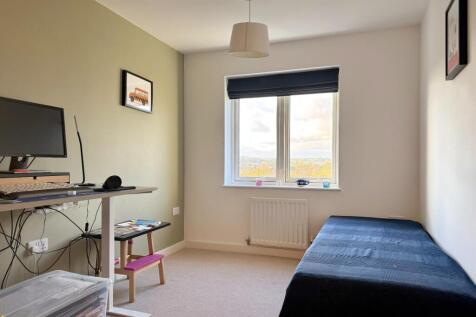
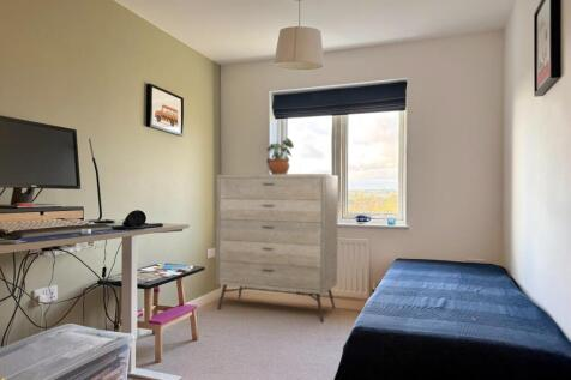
+ dresser [215,173,339,324]
+ potted plant [265,137,295,174]
